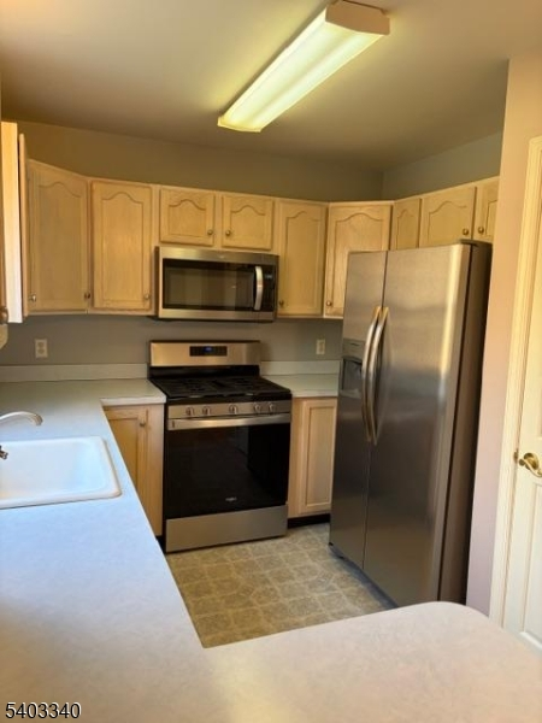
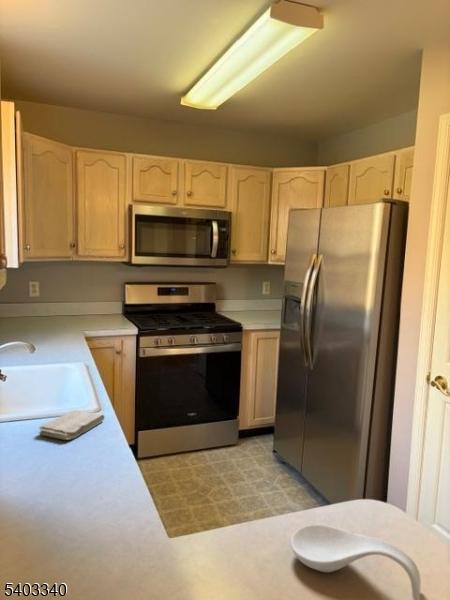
+ washcloth [38,409,106,441]
+ spoon rest [290,524,421,600]
